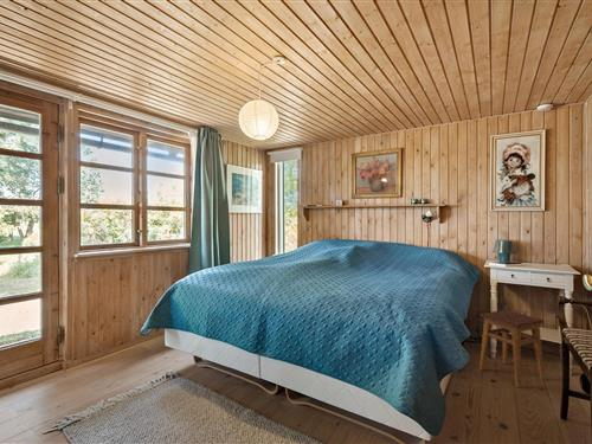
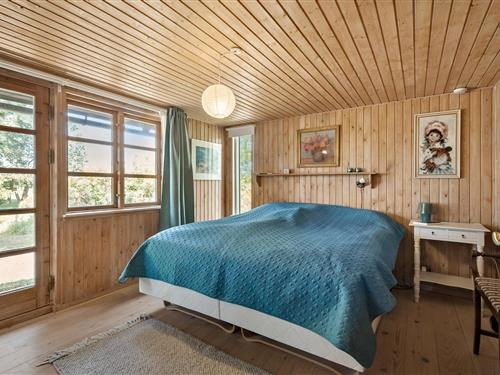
- stool [478,309,546,388]
